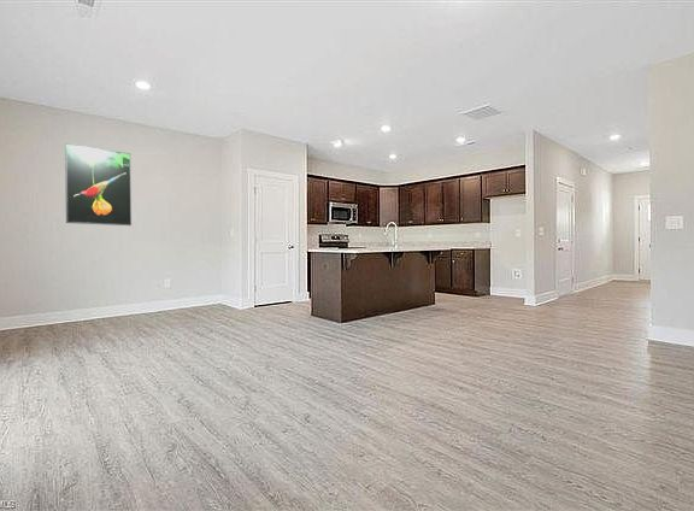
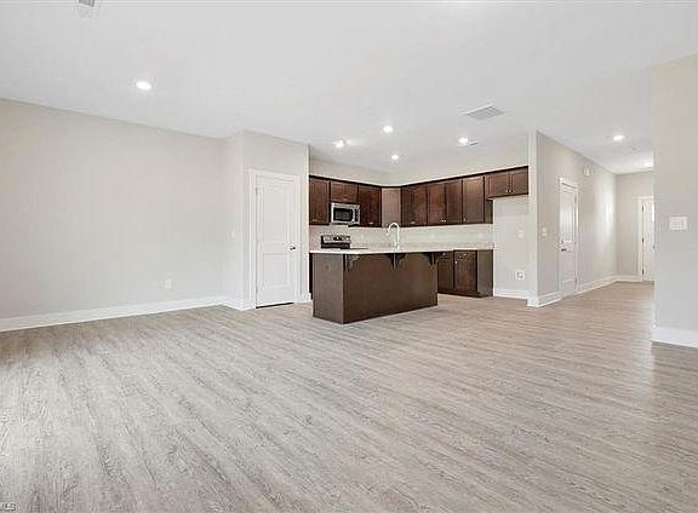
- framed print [64,142,133,227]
